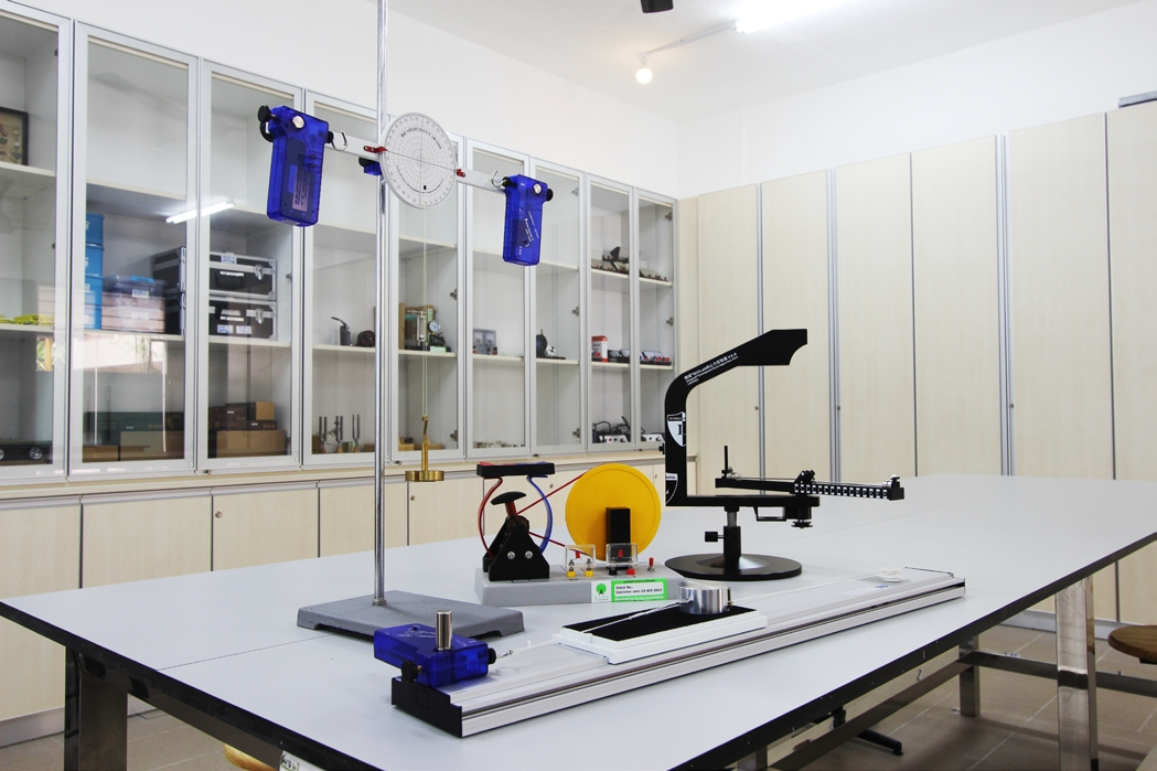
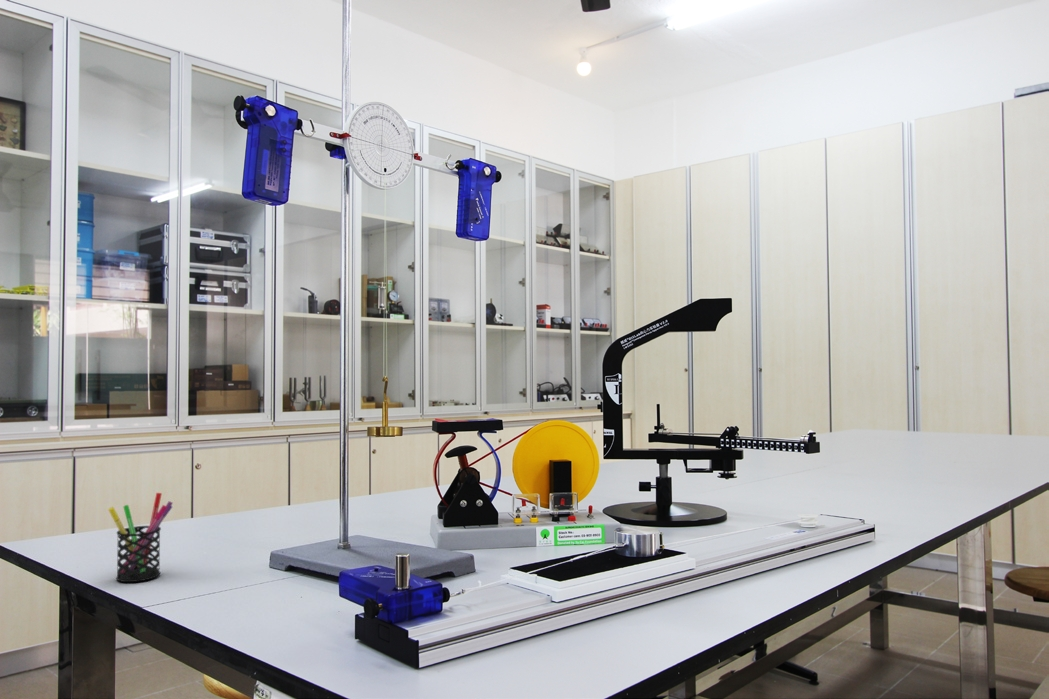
+ pen holder [107,492,174,583]
